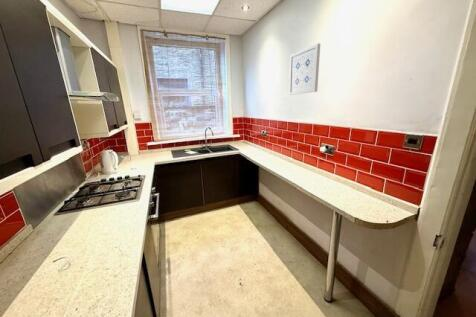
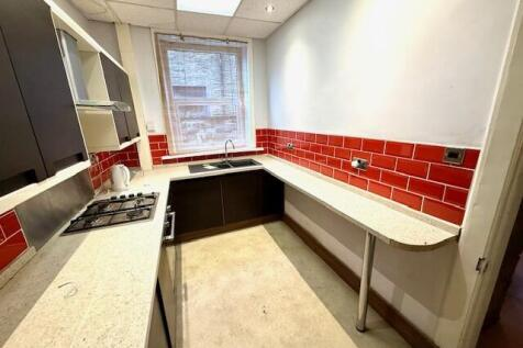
- wall art [288,42,321,96]
